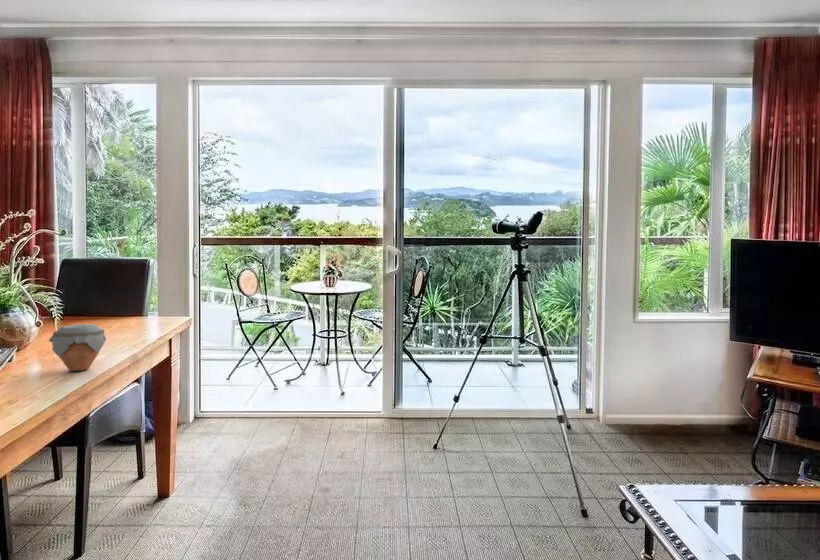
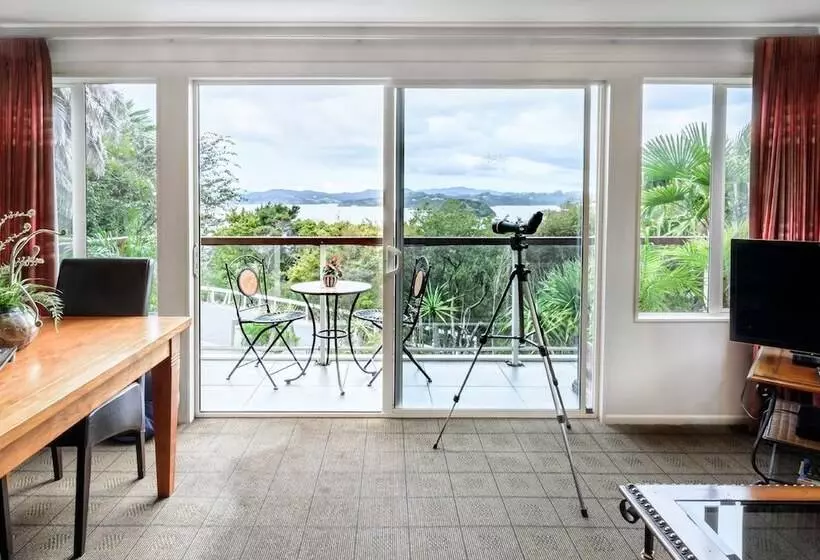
- jar [48,323,107,372]
